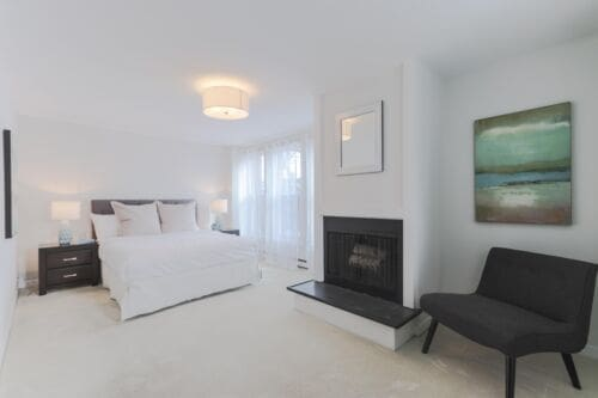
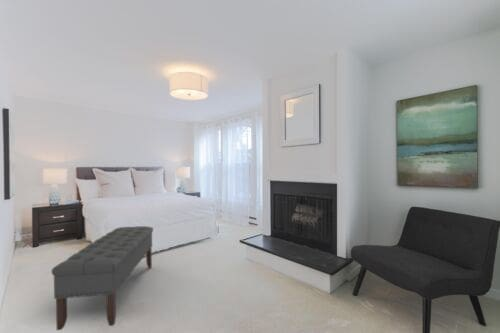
+ bench [51,225,154,331]
